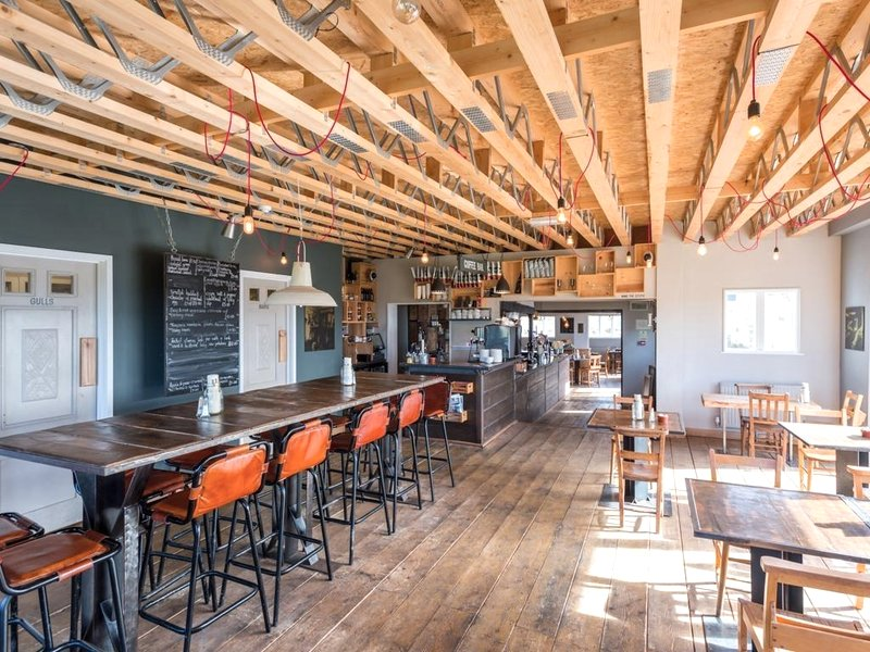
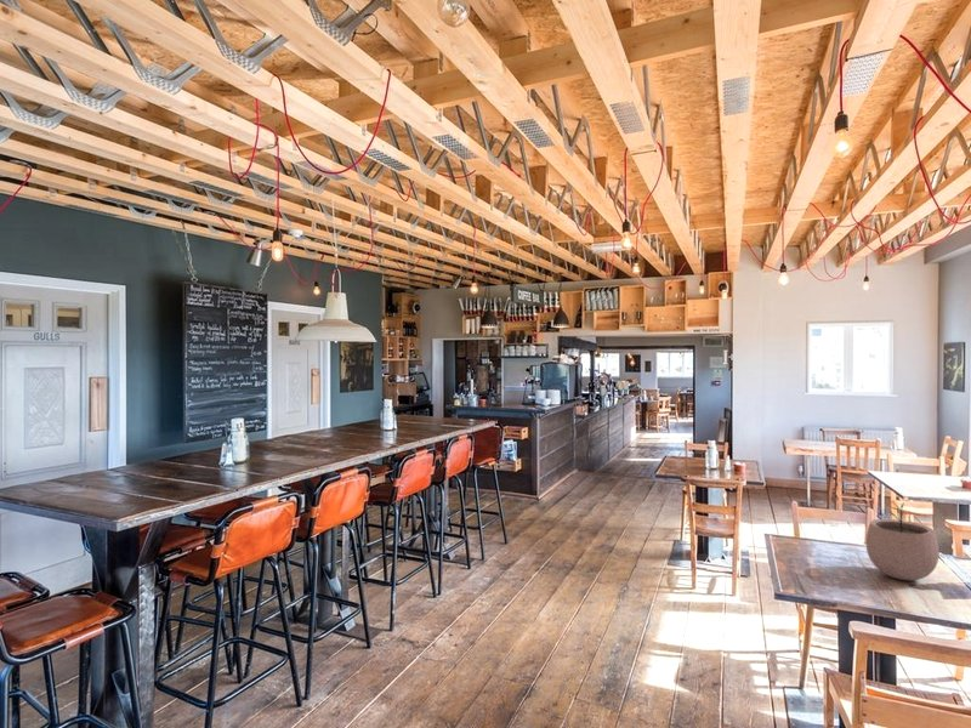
+ plant pot [864,502,941,581]
